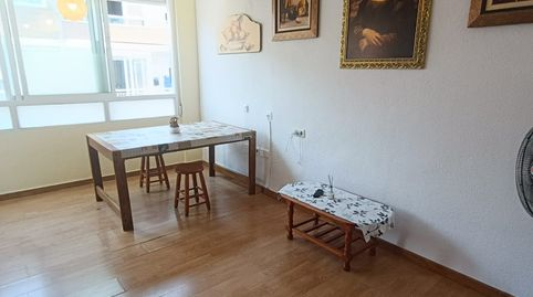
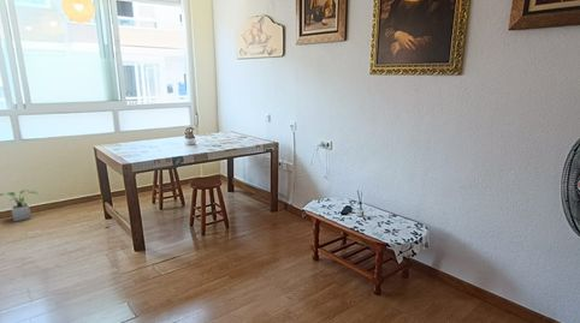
+ potted plant [0,189,40,223]
